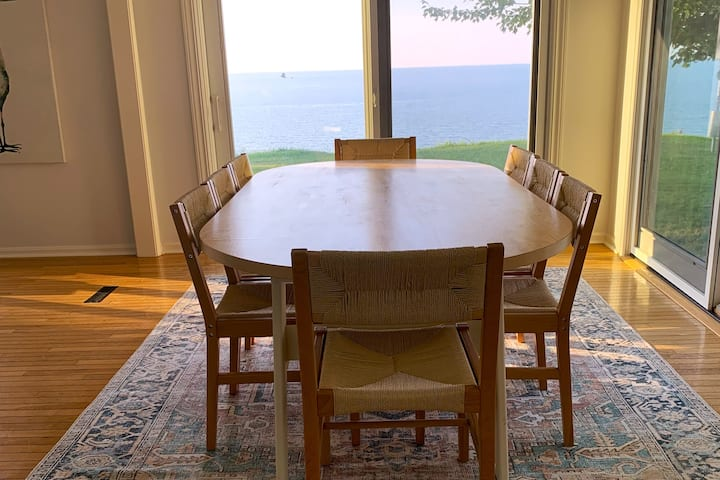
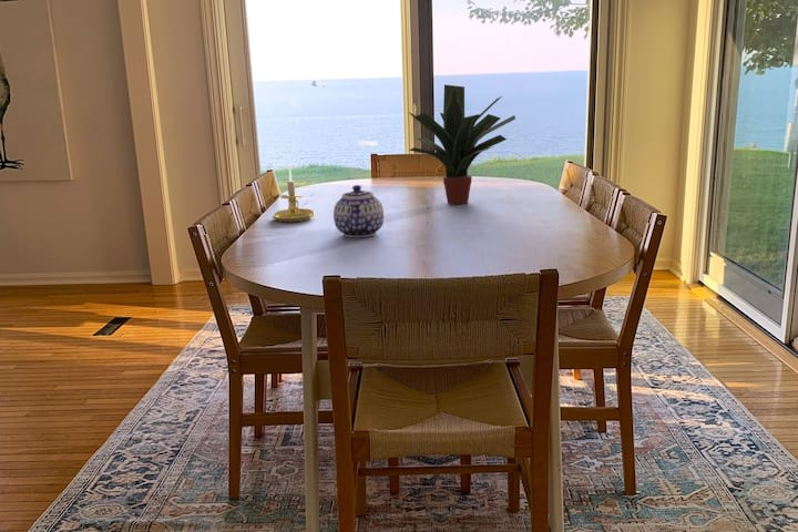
+ potted plant [408,83,516,205]
+ candle holder [270,166,315,223]
+ teapot [332,184,385,238]
